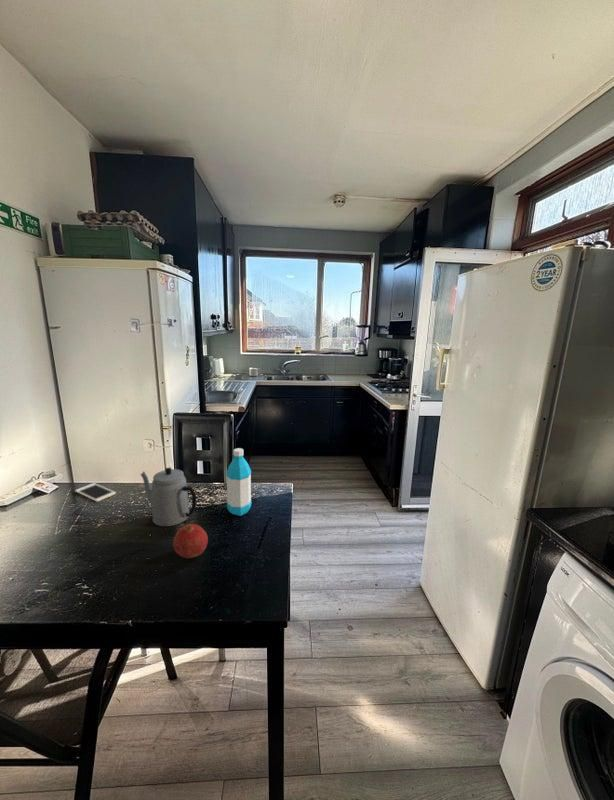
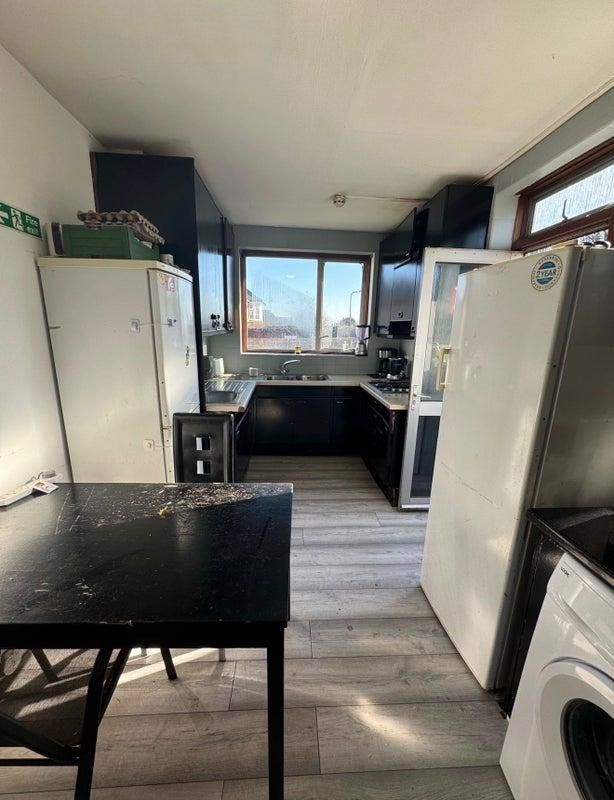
- teapot [140,467,197,527]
- fruit [172,523,209,559]
- cell phone [74,482,117,503]
- water bottle [225,447,252,517]
